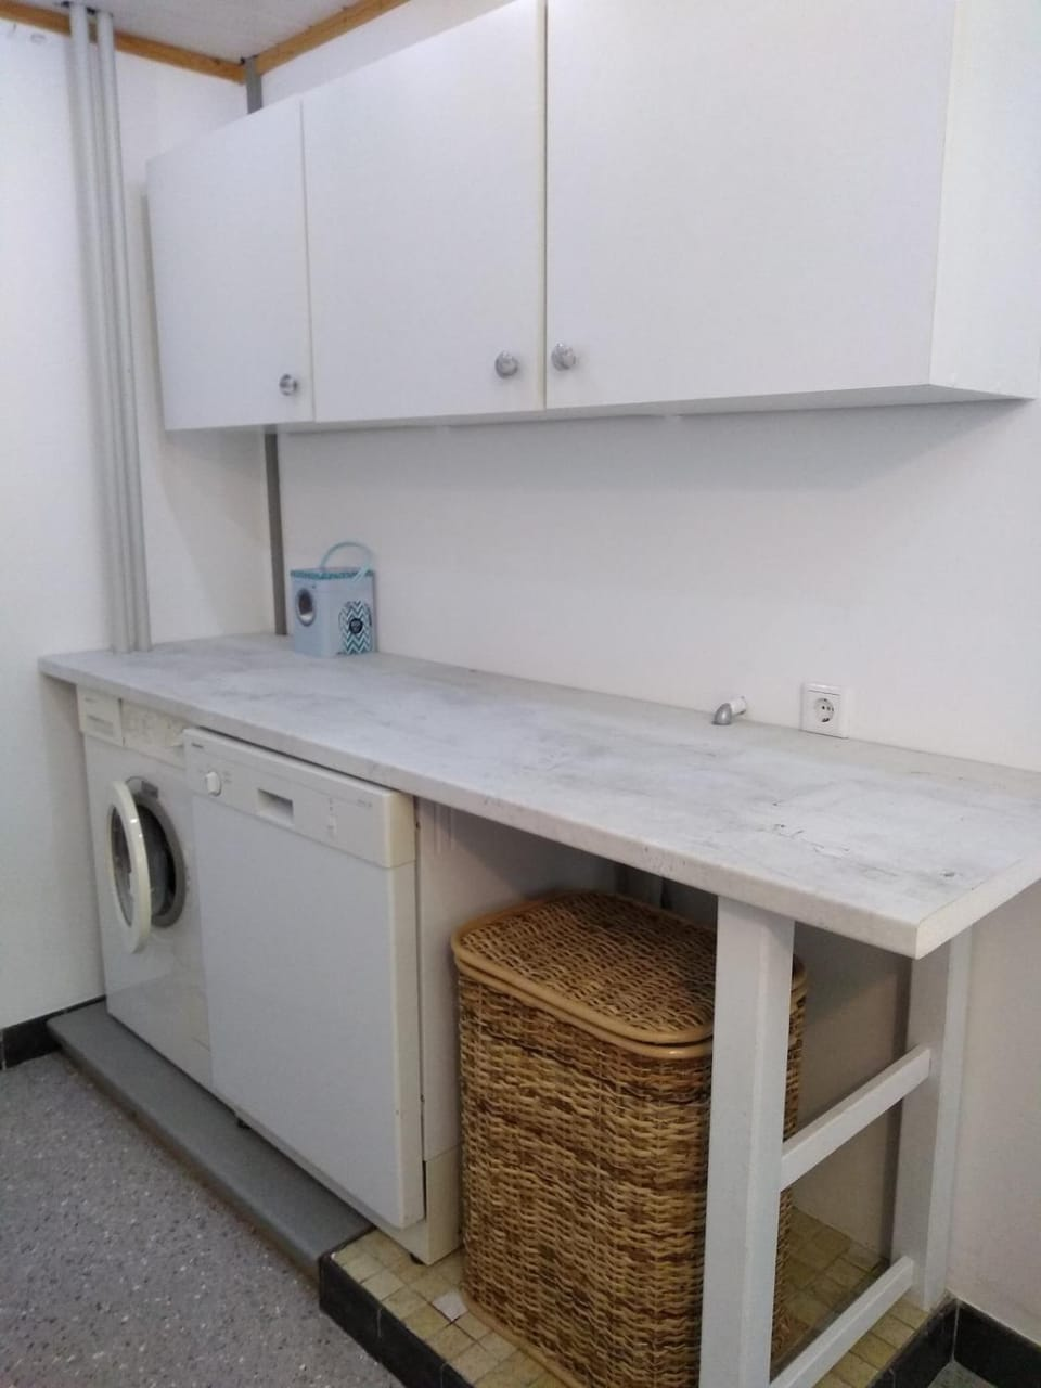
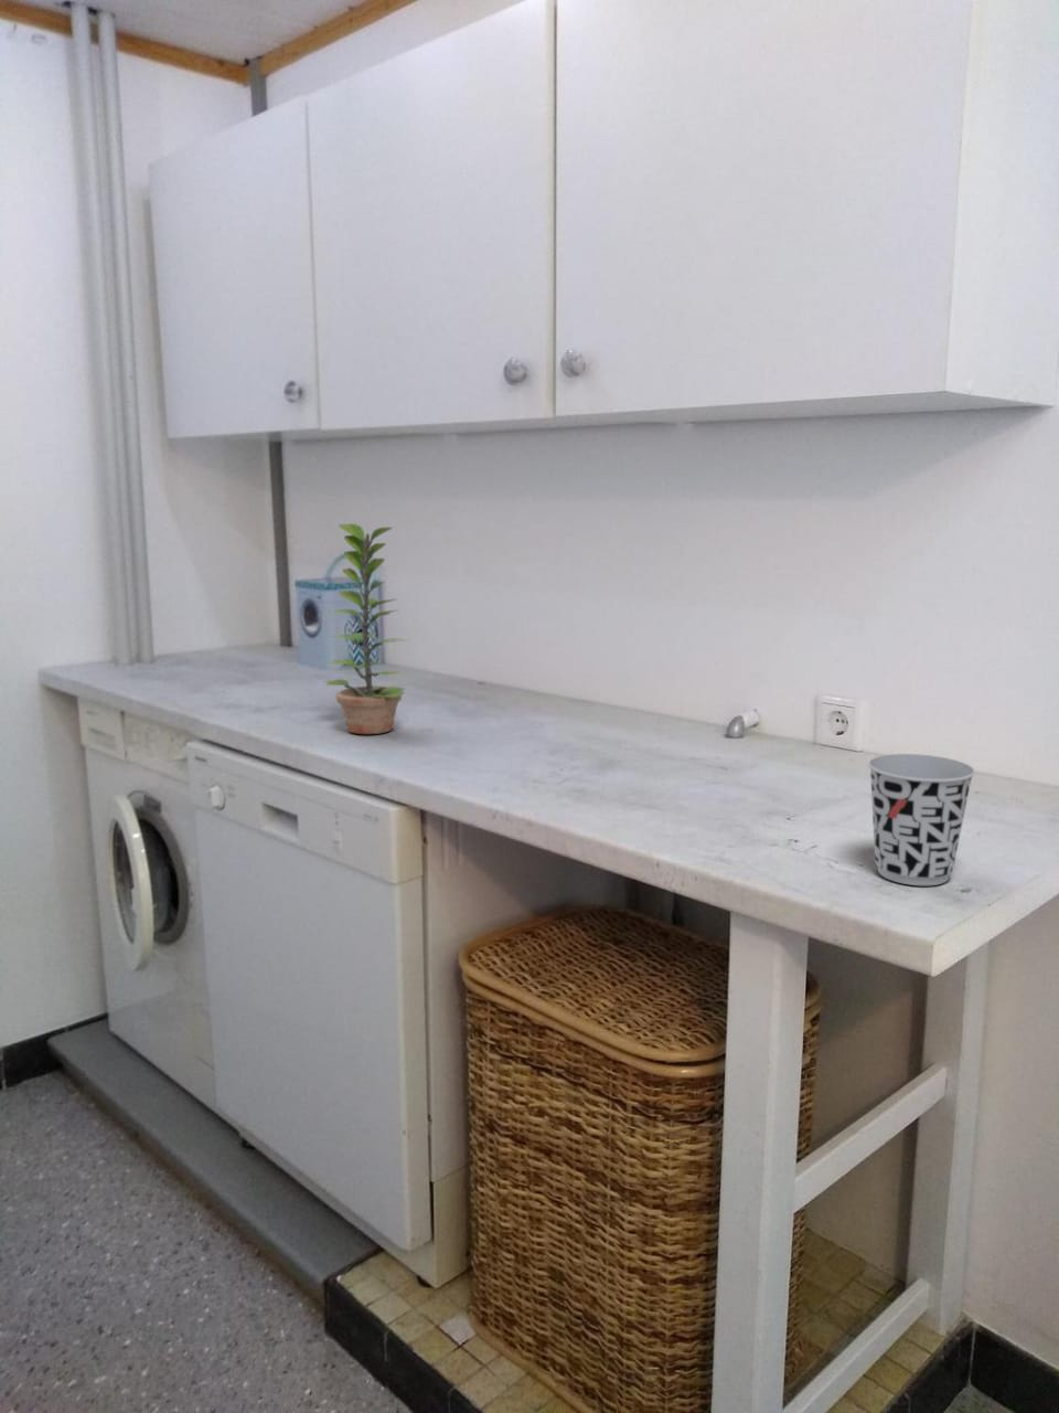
+ cup [867,753,977,887]
+ plant [325,523,409,735]
